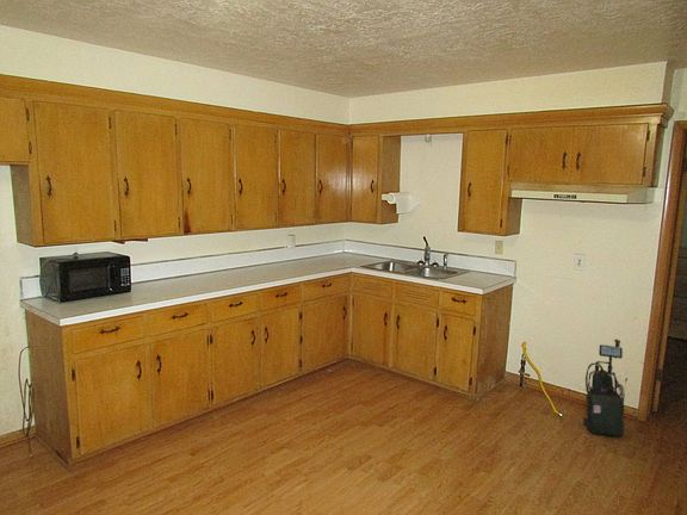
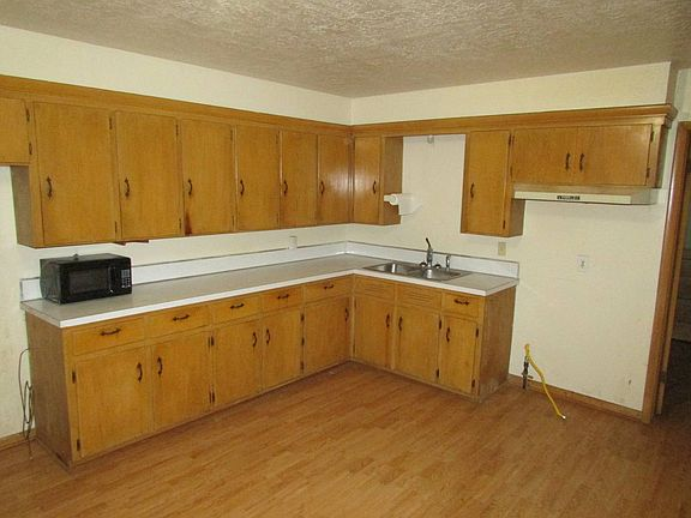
- vacuum cleaner [582,339,626,438]
